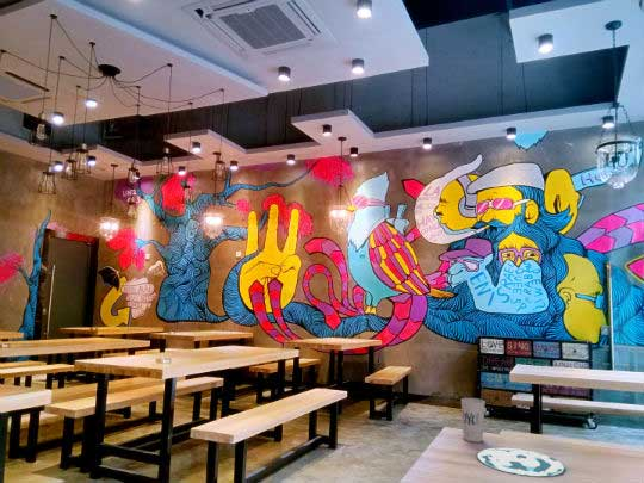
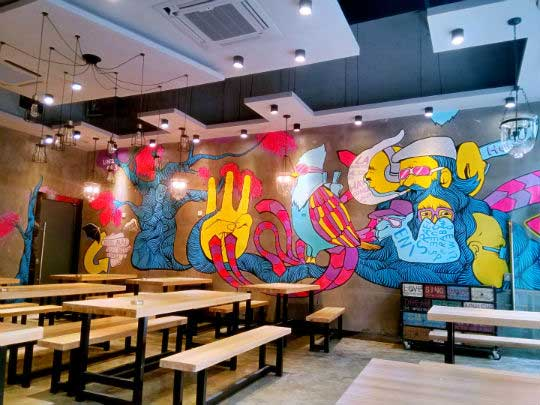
- plate [476,446,566,477]
- cup [460,397,487,444]
